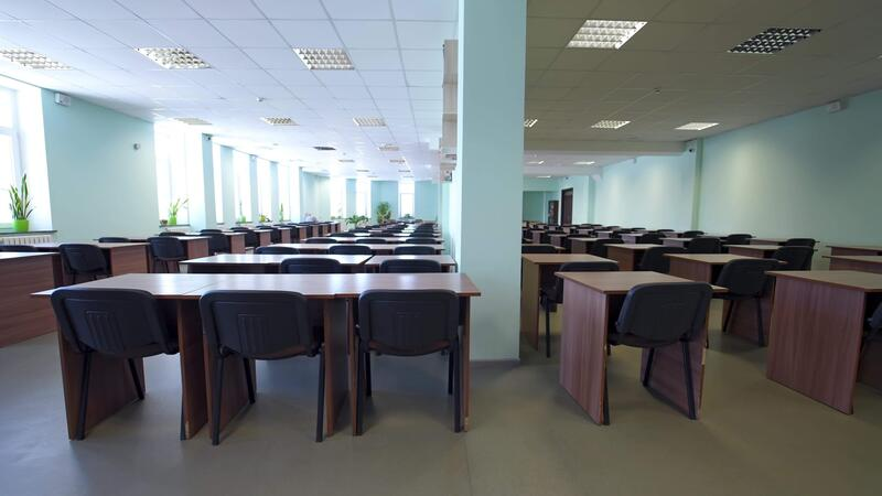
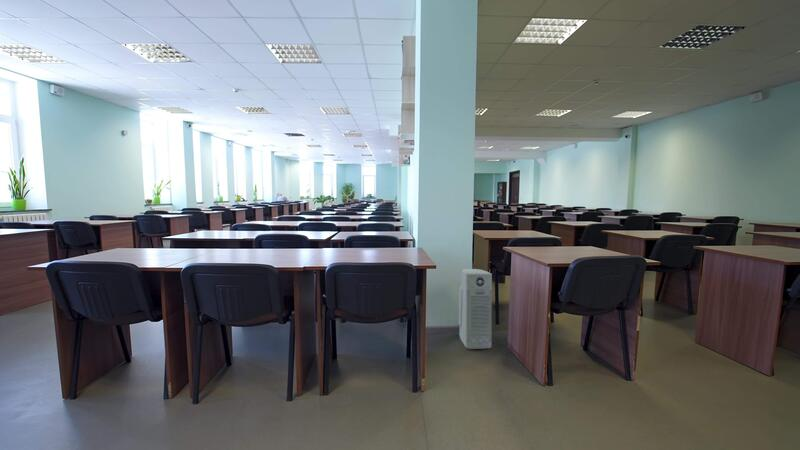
+ air purifier [458,268,493,350]
